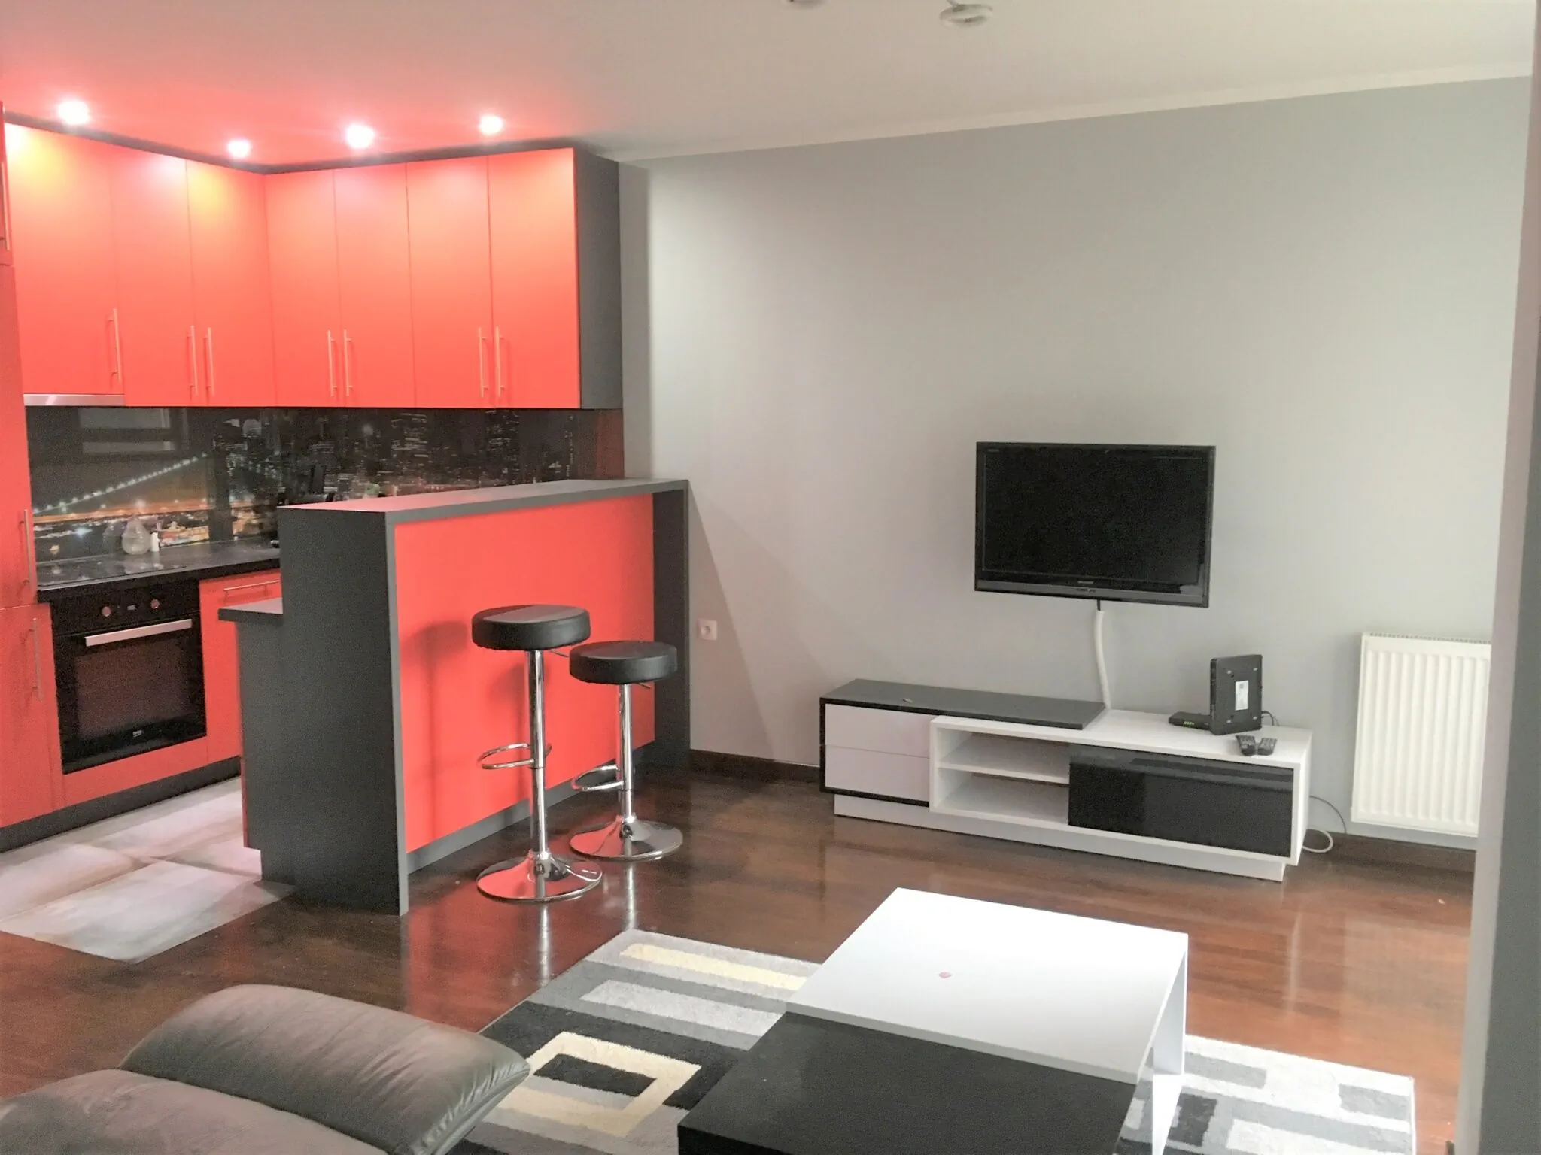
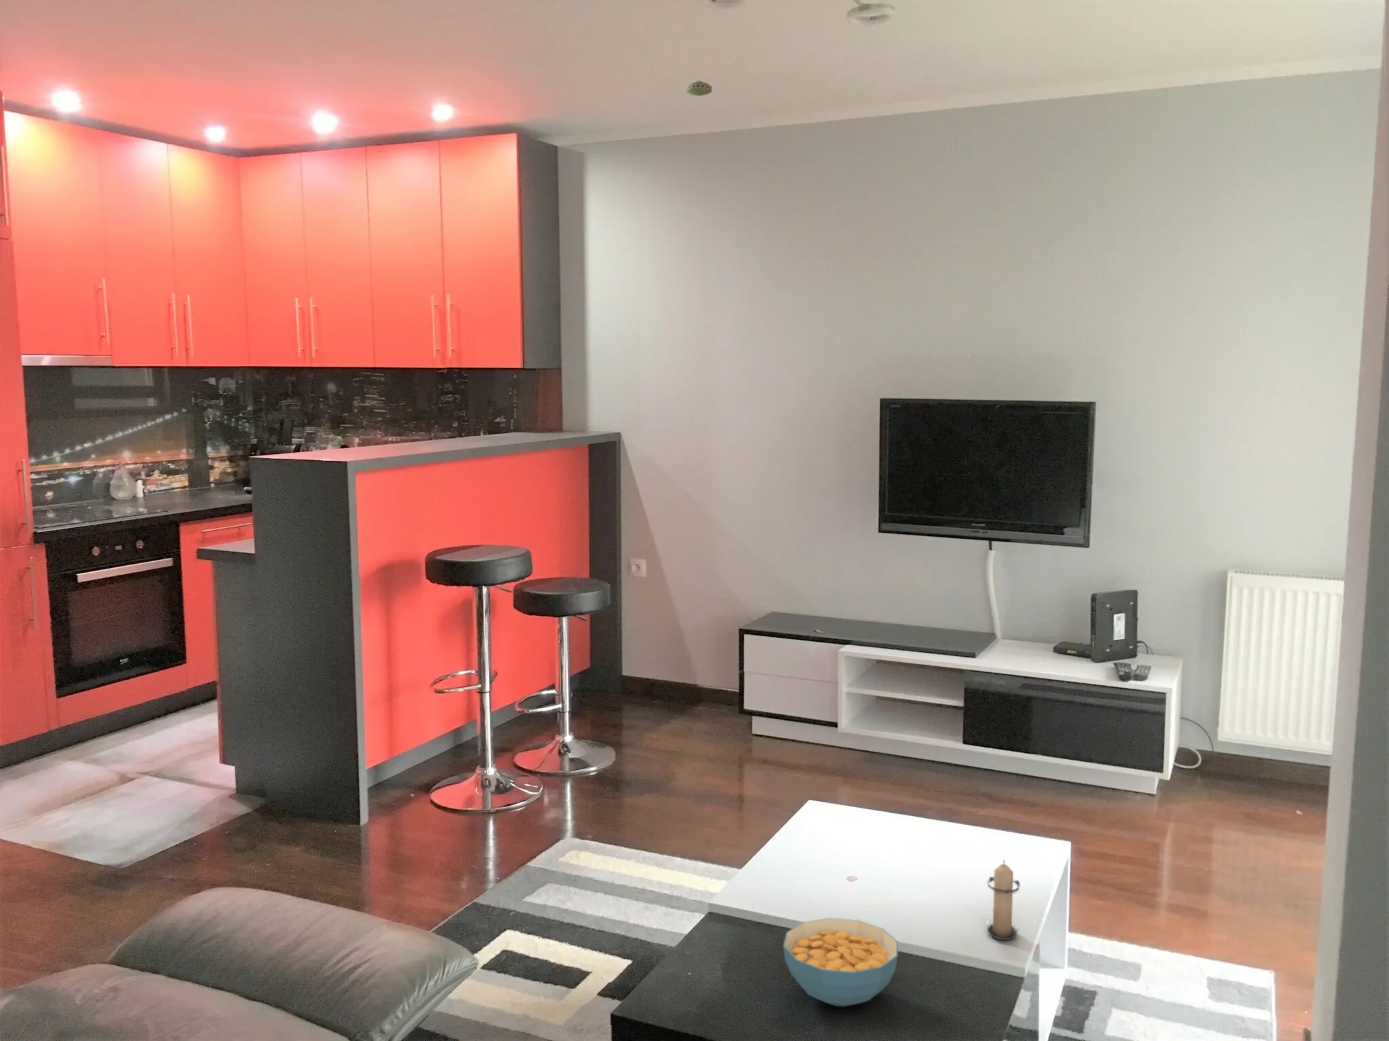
+ cereal bowl [783,917,899,1007]
+ smoke detector [685,80,713,97]
+ candle [984,858,1020,940]
